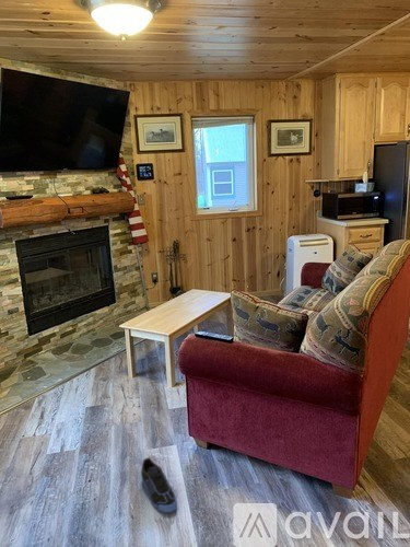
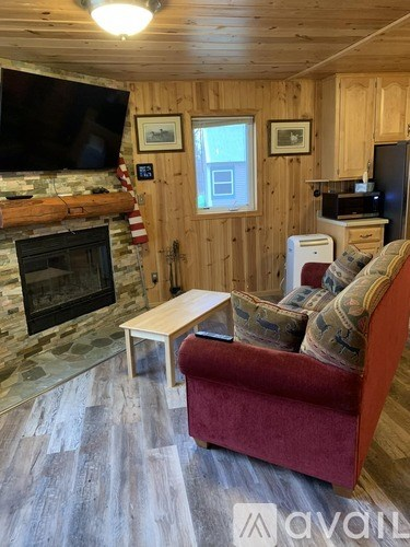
- sneaker [140,457,178,513]
